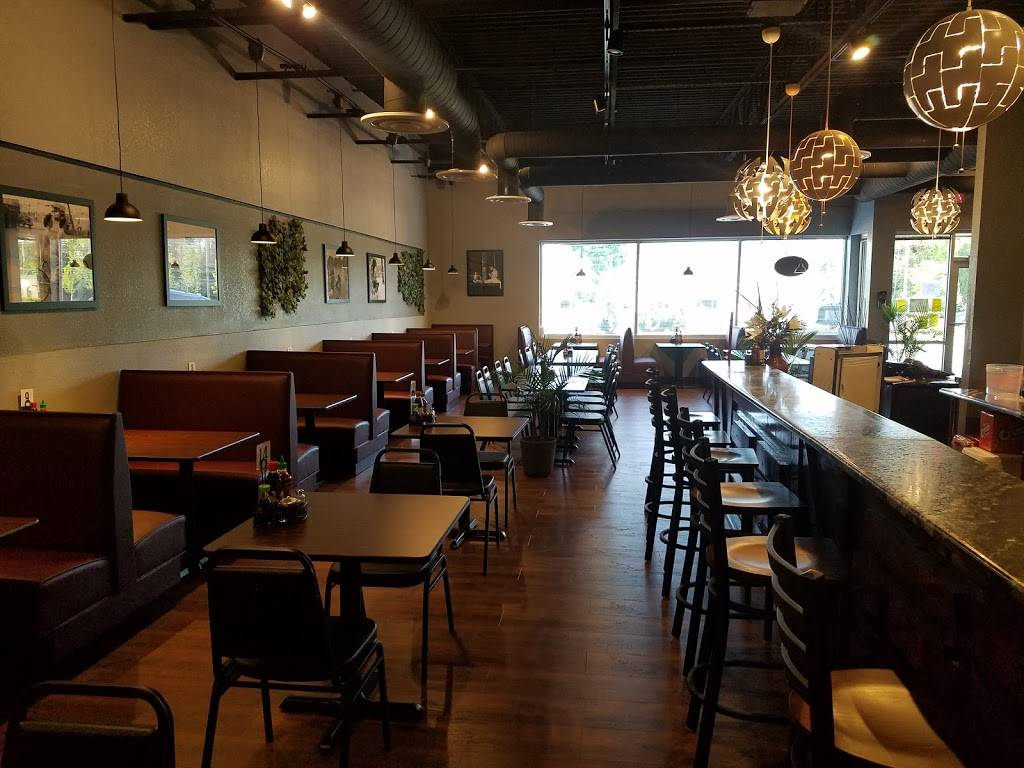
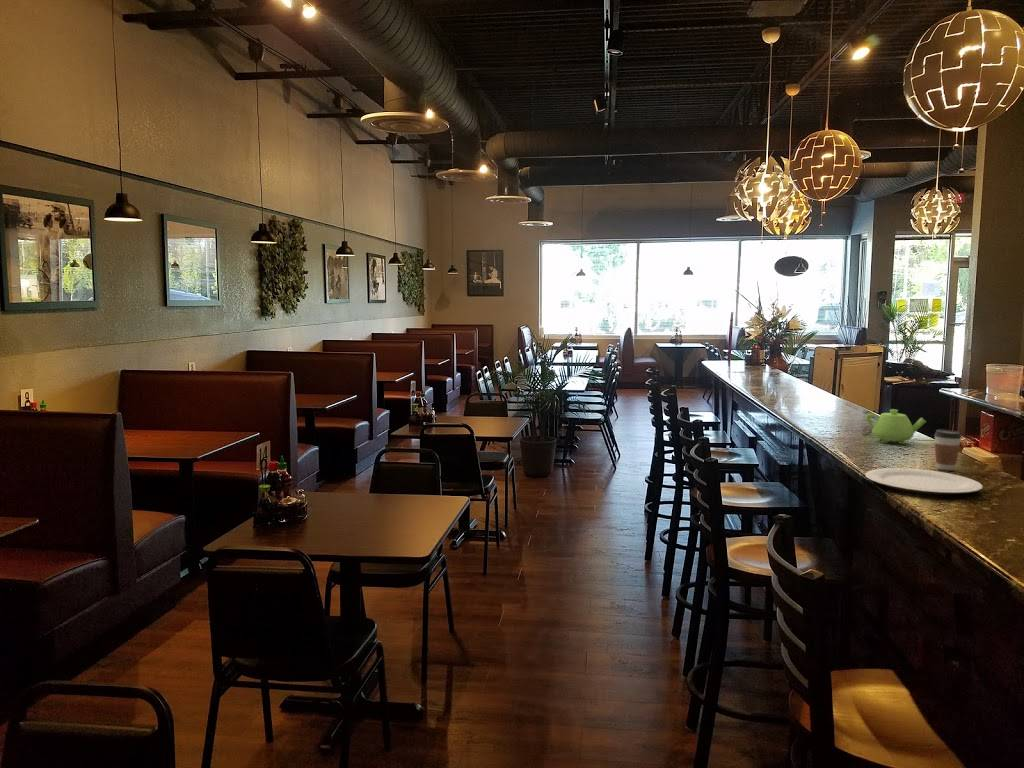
+ teapot [865,408,927,445]
+ plate [864,467,984,496]
+ coffee cup [933,428,963,471]
